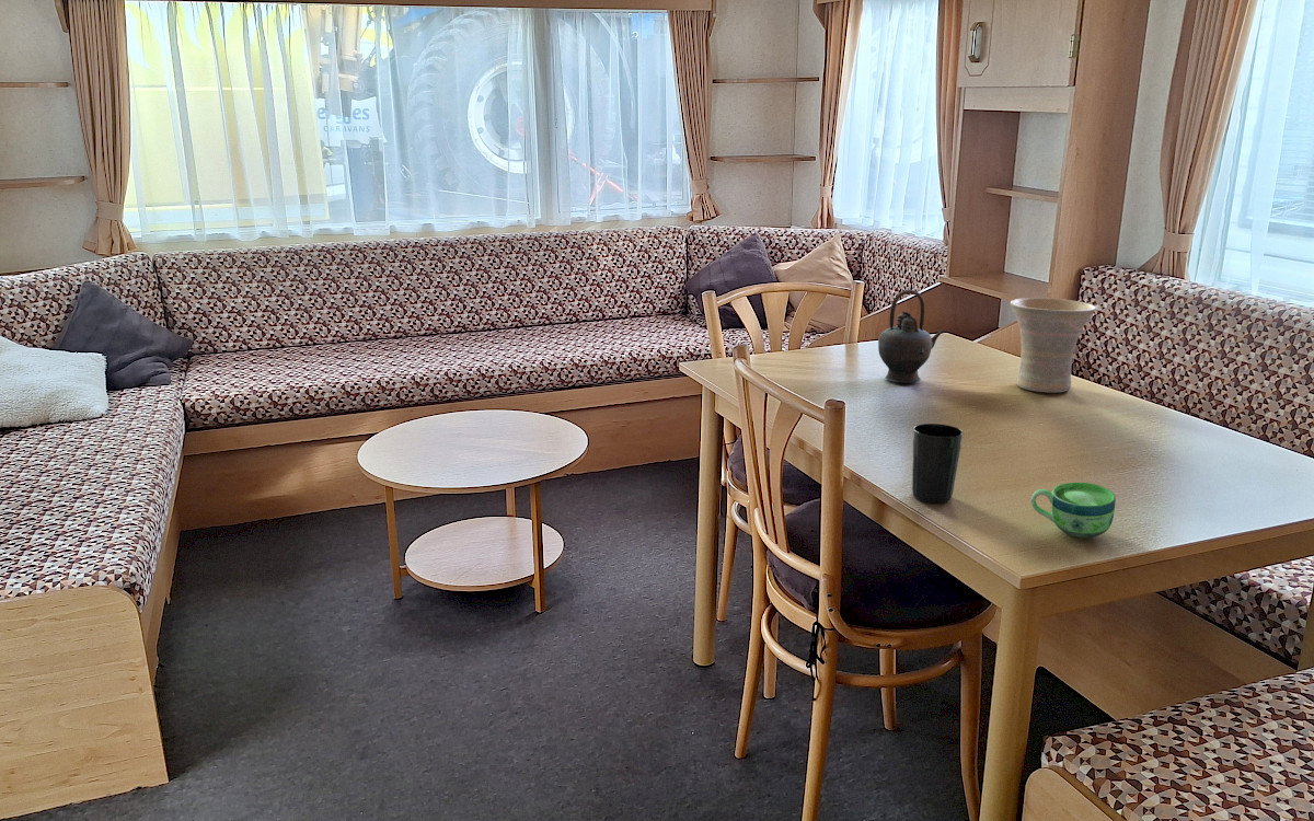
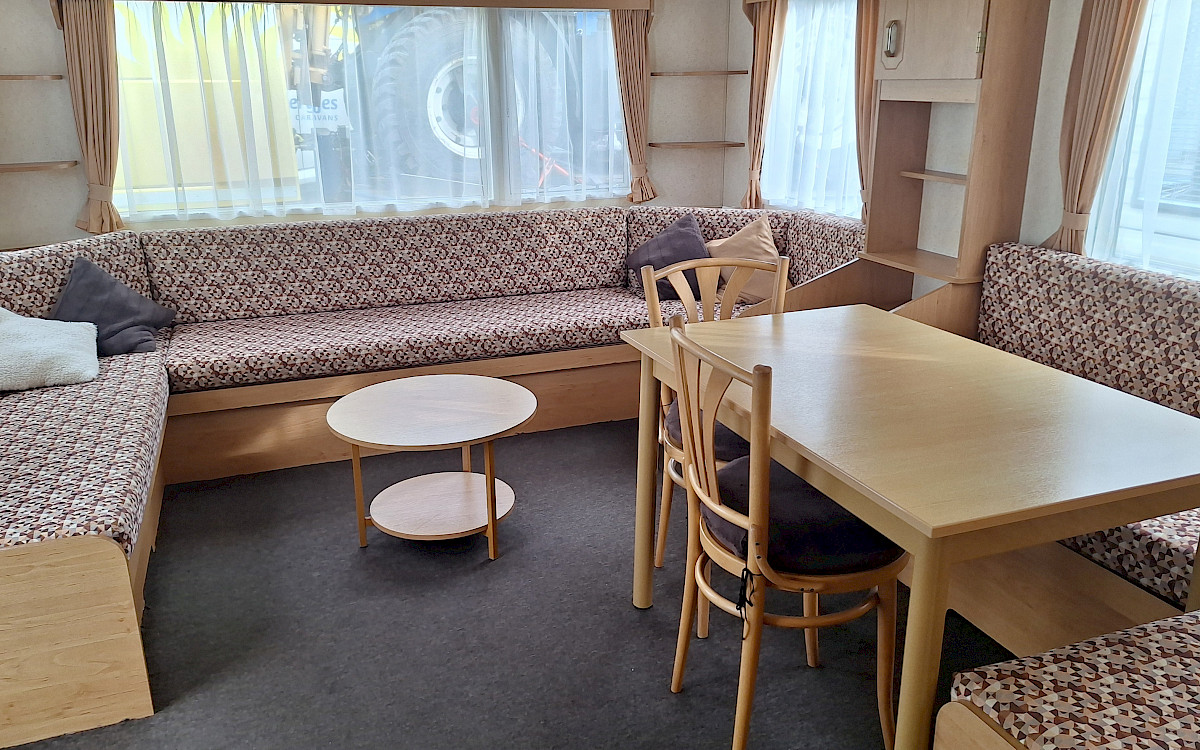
- vase [1010,297,1097,393]
- cup [911,423,964,504]
- cup [1030,482,1117,539]
- teapot [877,289,946,384]
